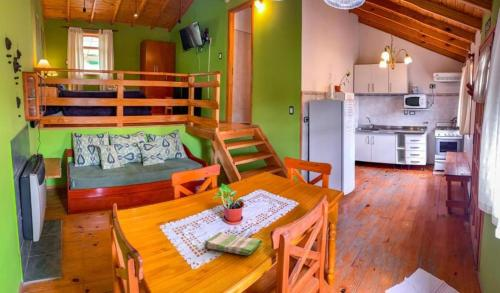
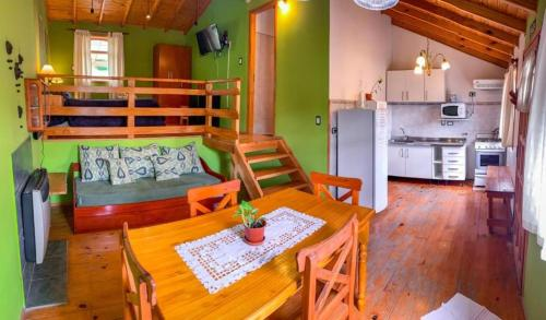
- dish towel [203,231,263,256]
